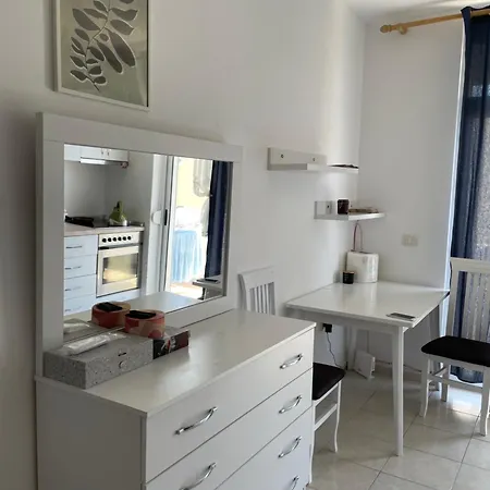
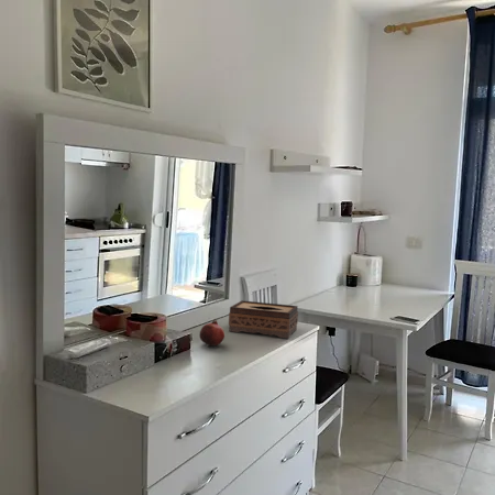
+ fruit [199,319,226,348]
+ tissue box [228,299,299,339]
